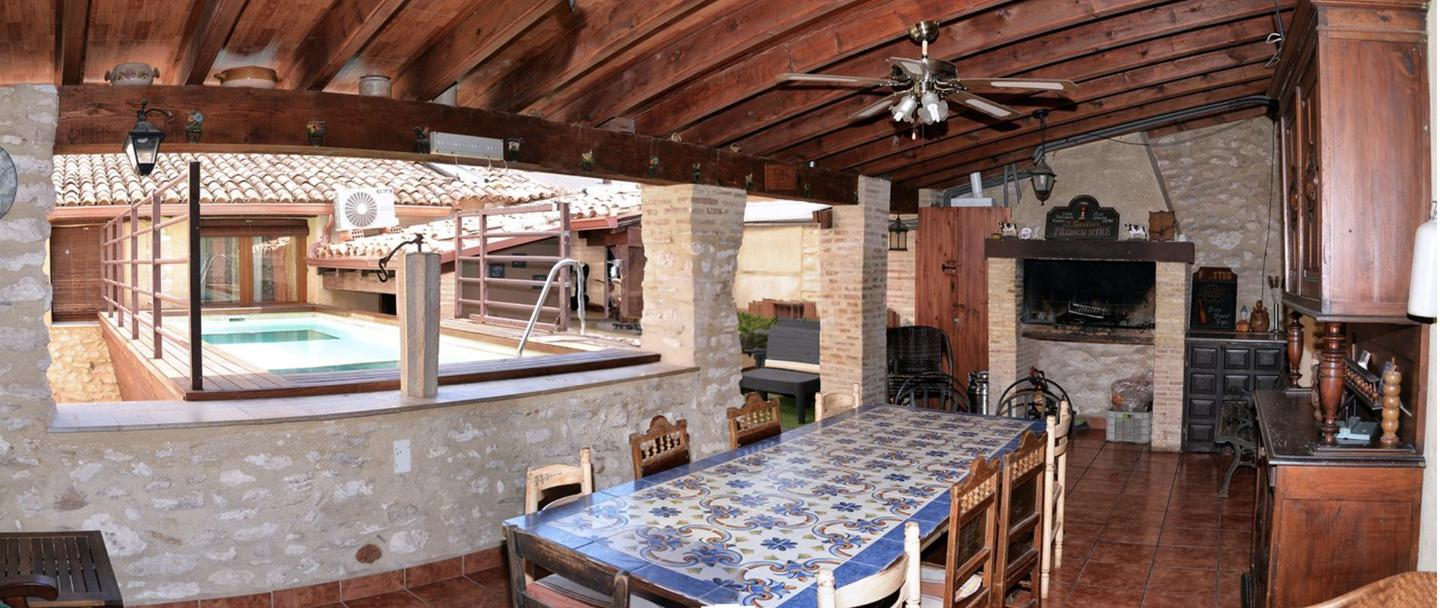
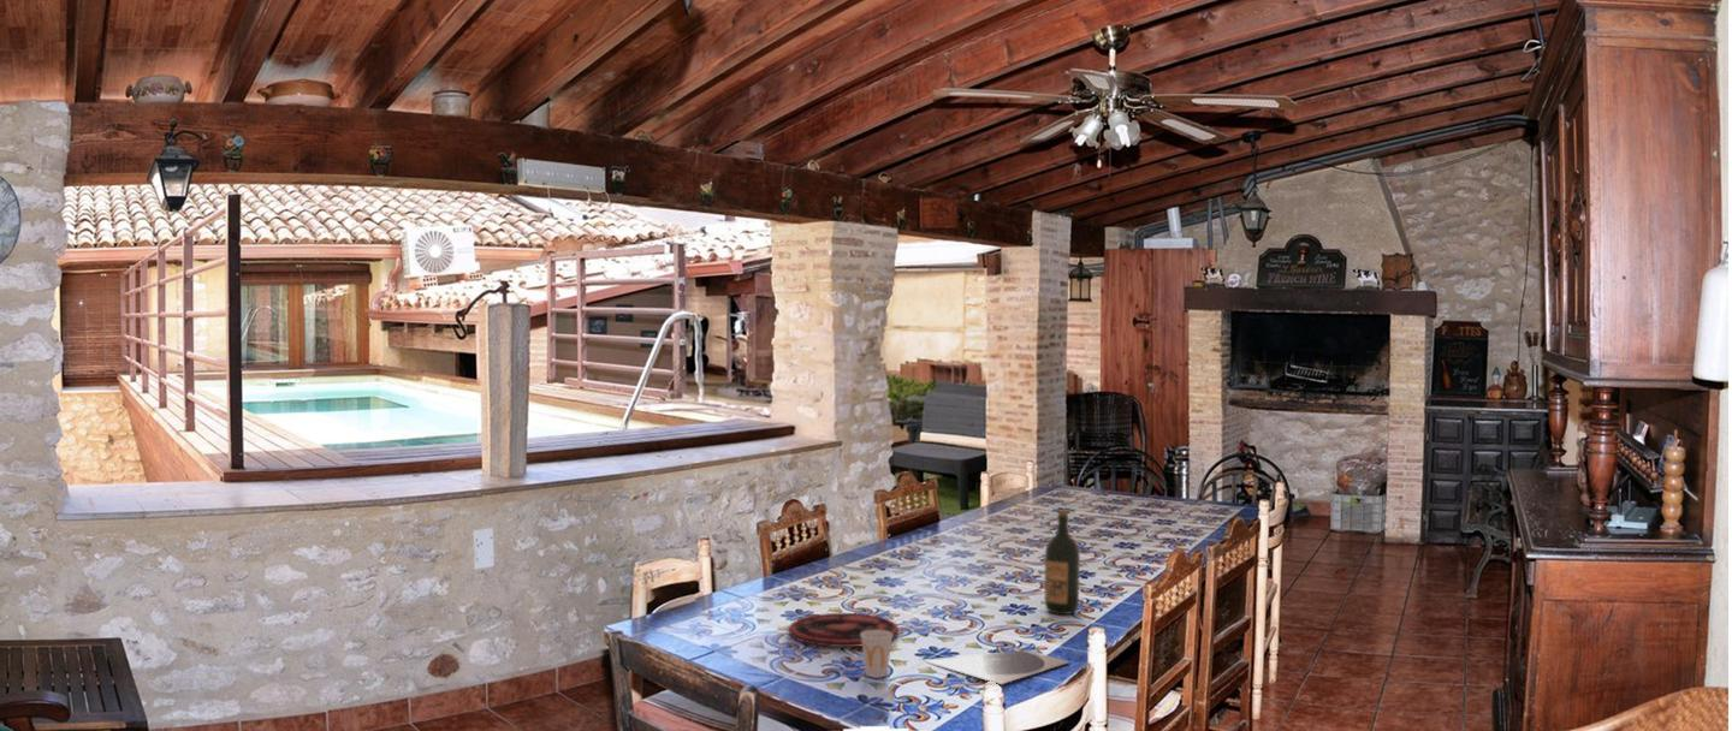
+ cup [860,630,892,679]
+ plate [920,649,1073,685]
+ plate [788,612,900,648]
+ wine bottle [1043,509,1081,616]
